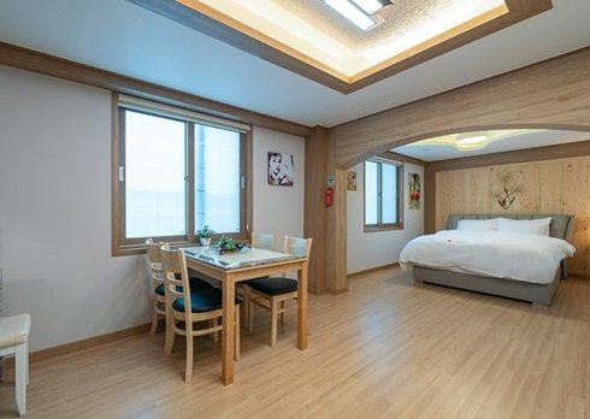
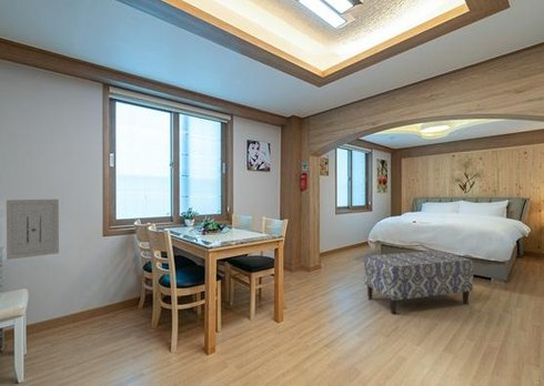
+ wall art [6,199,60,261]
+ bench [363,250,474,315]
